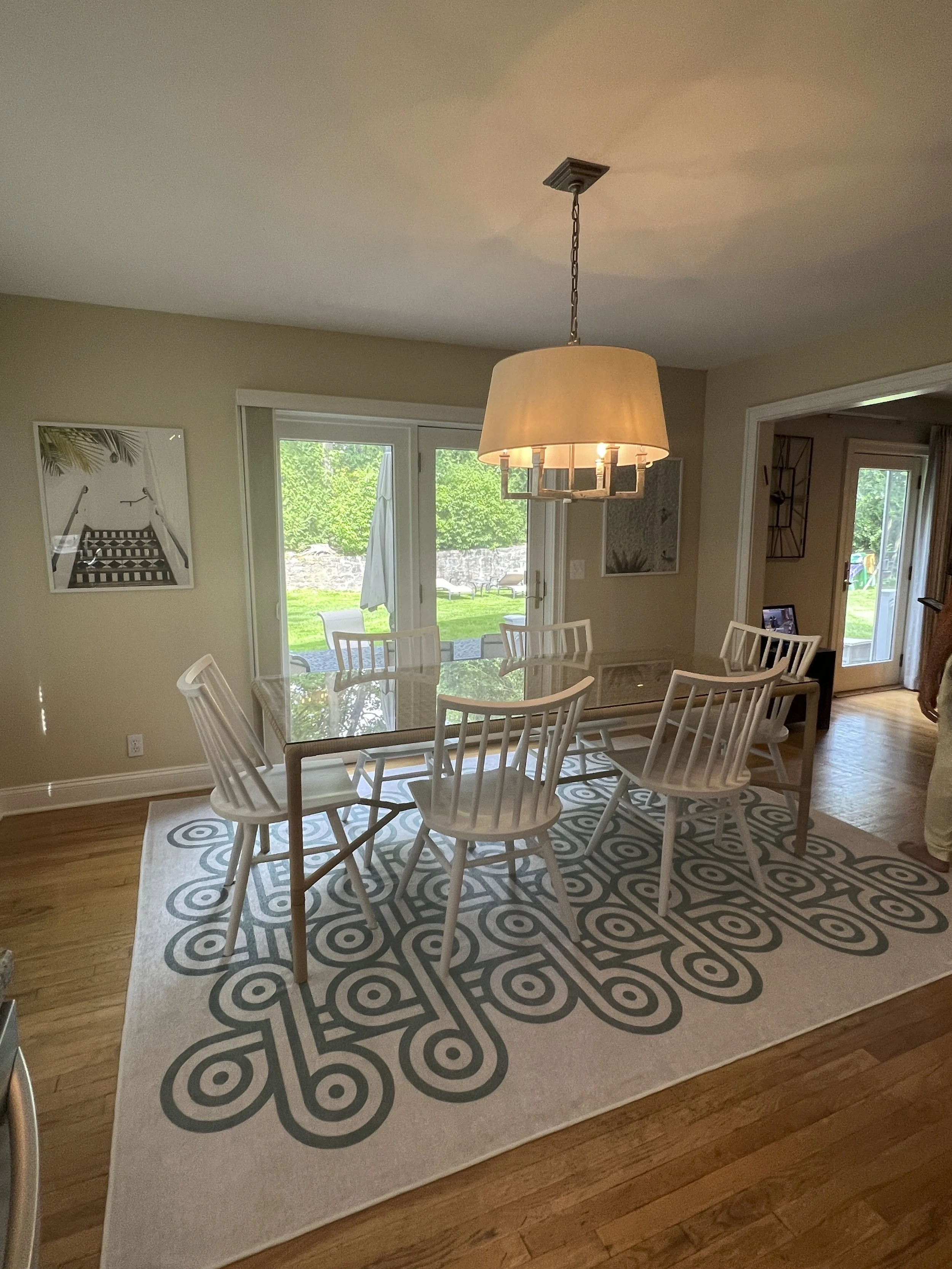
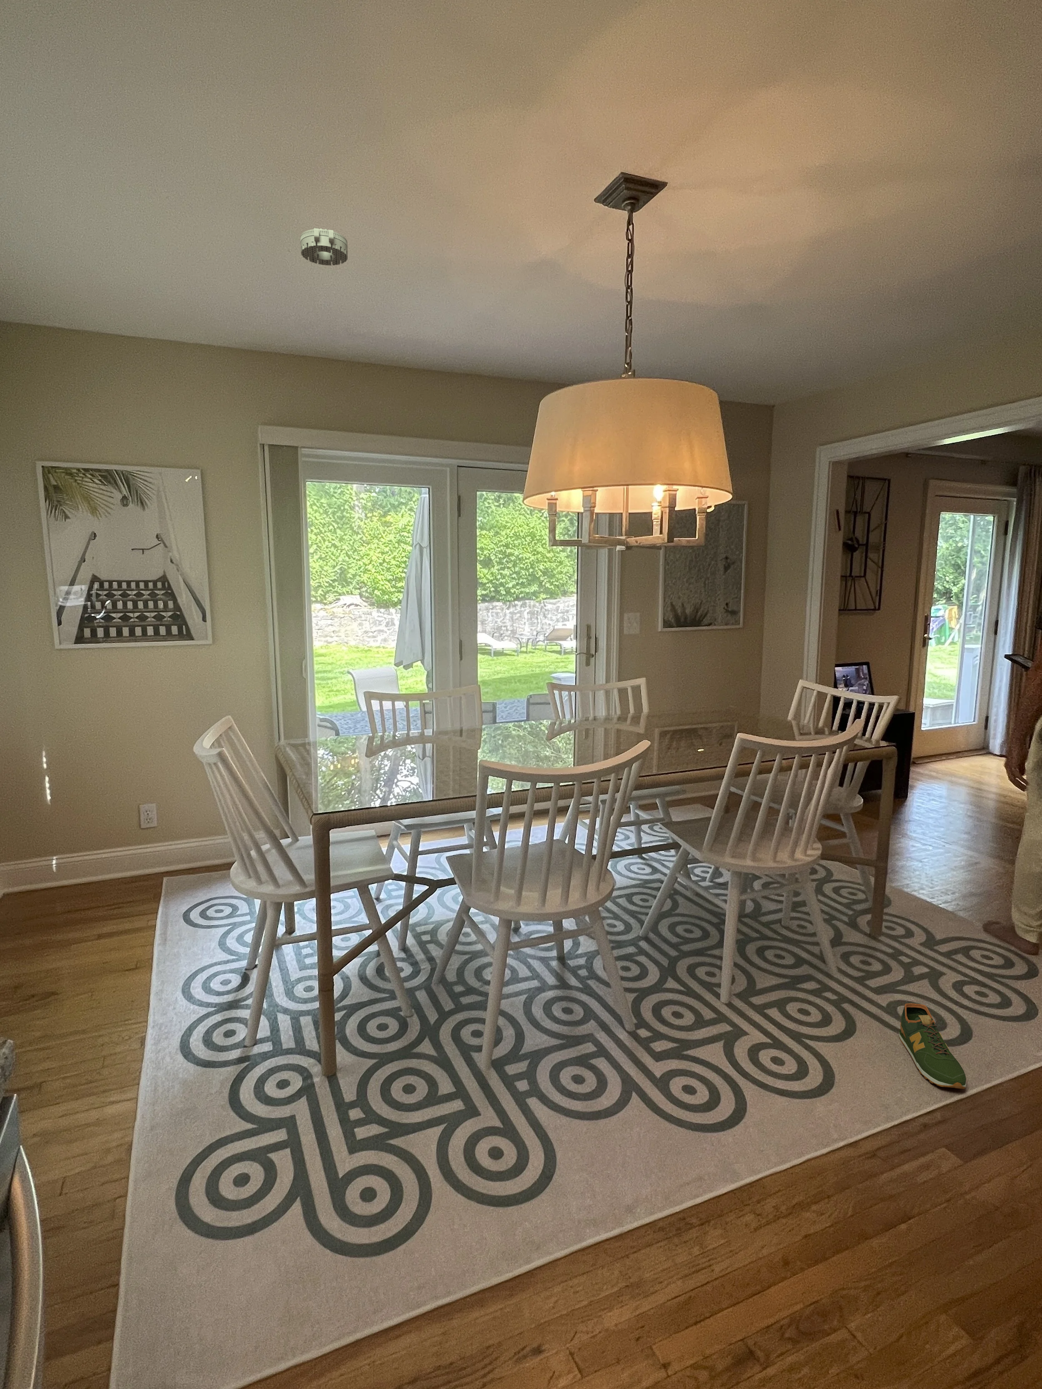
+ shoe [899,1003,966,1089]
+ smoke detector [300,228,348,266]
